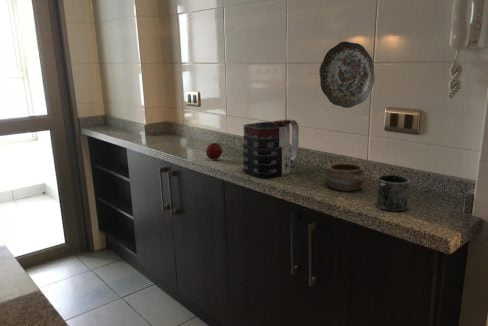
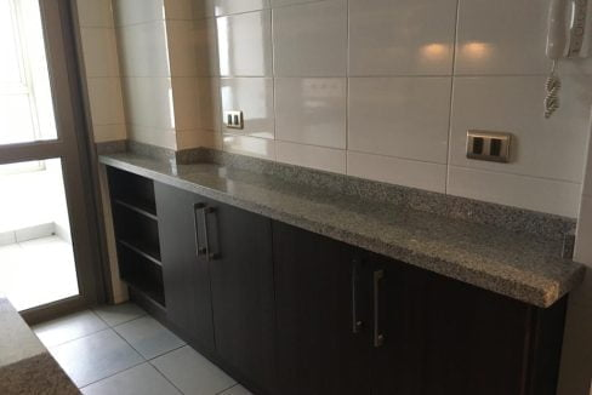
- mug [375,174,411,212]
- apple [205,142,223,161]
- mug [242,118,300,180]
- pottery [325,161,367,192]
- decorative plate [319,41,375,109]
